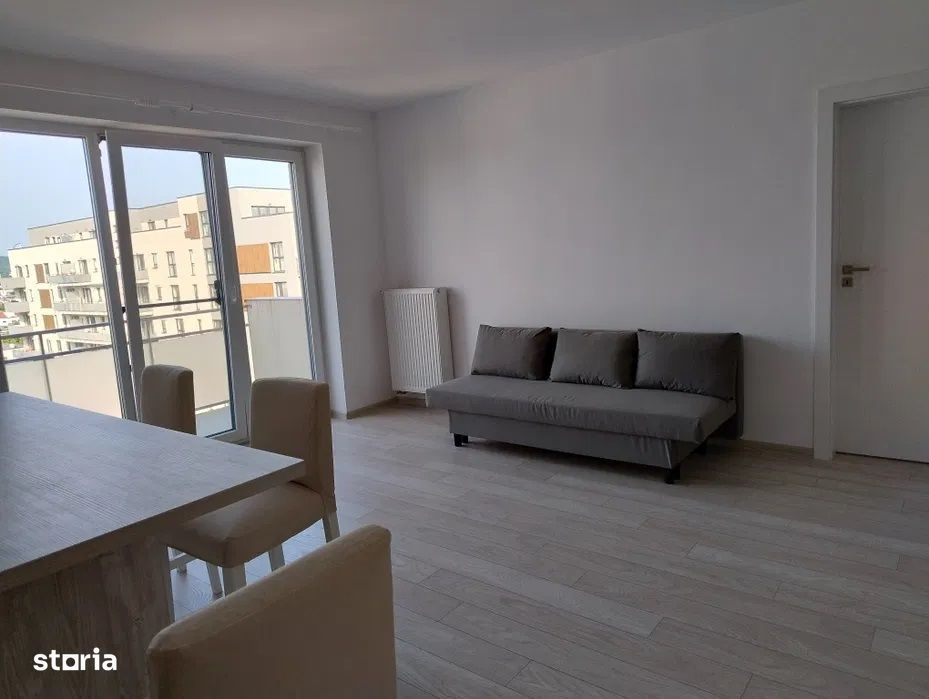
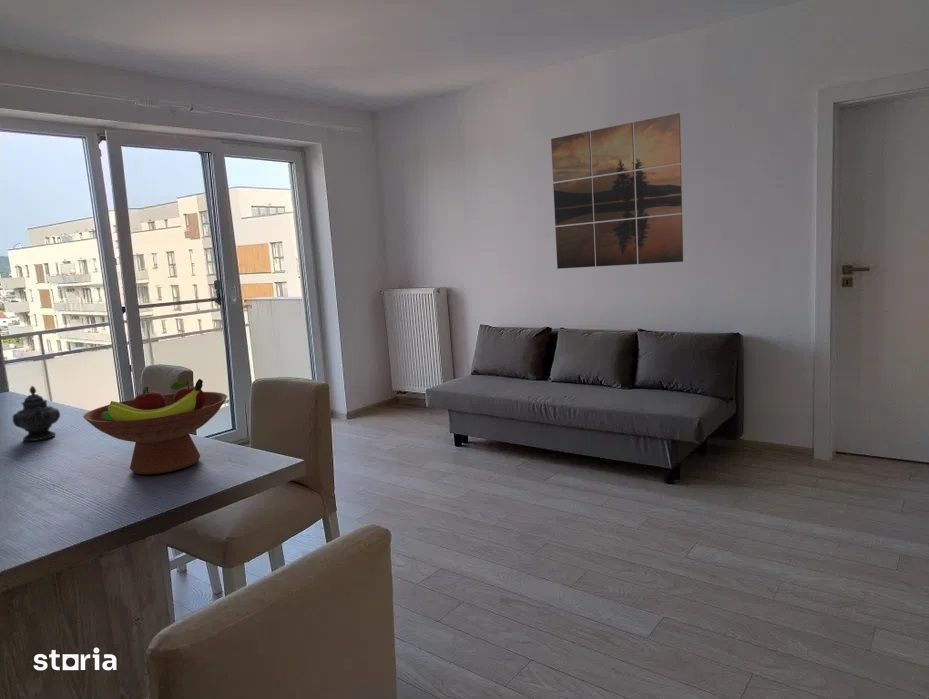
+ teapot [11,385,61,442]
+ fruit bowl [82,378,228,475]
+ wall art [550,112,684,270]
